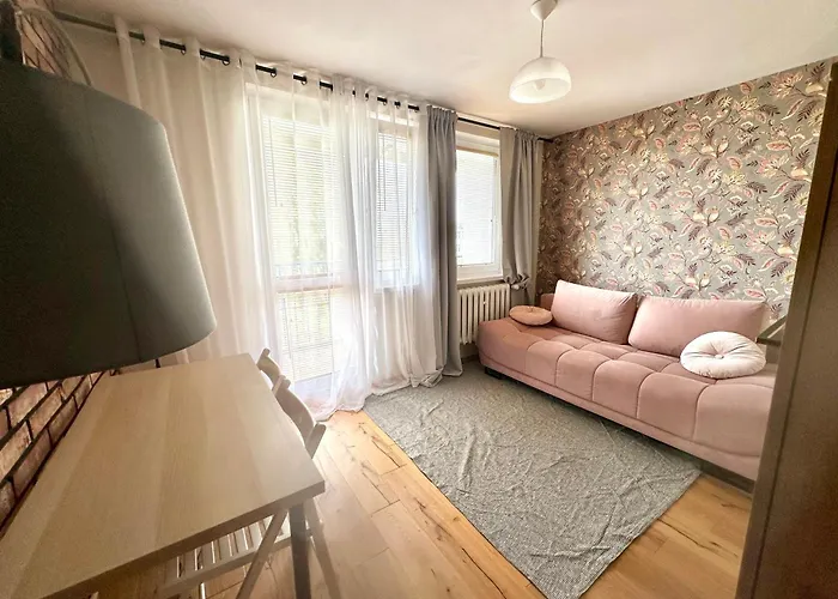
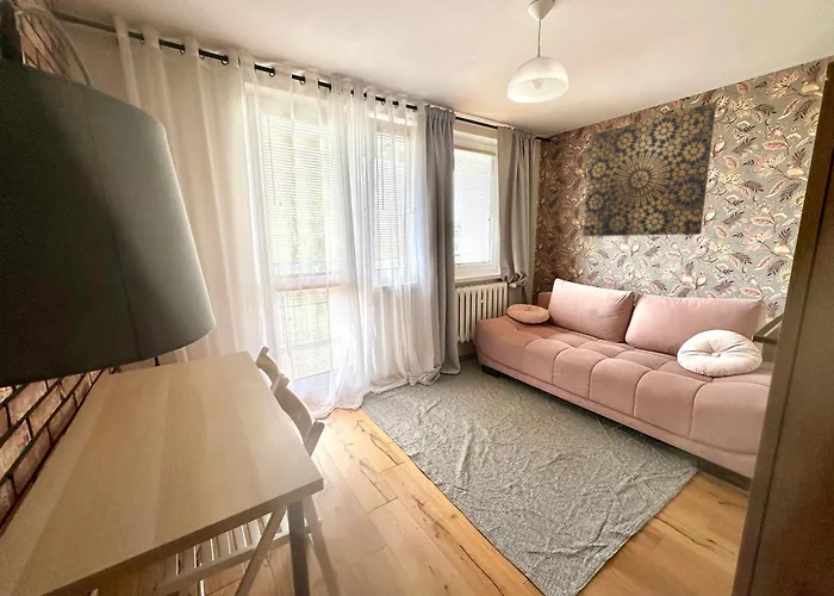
+ wall art [581,101,717,237]
